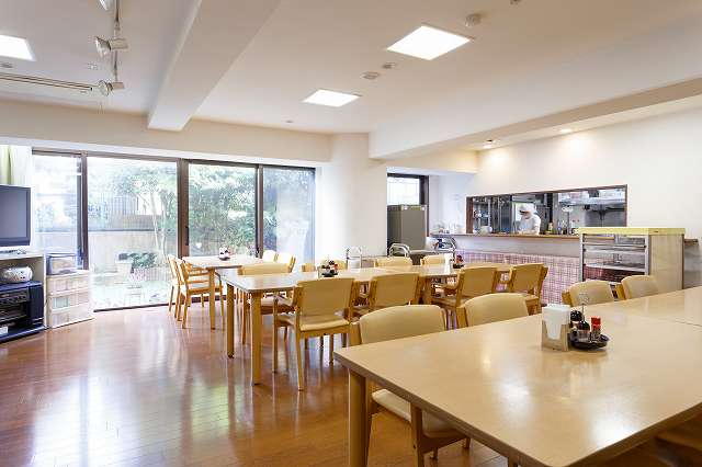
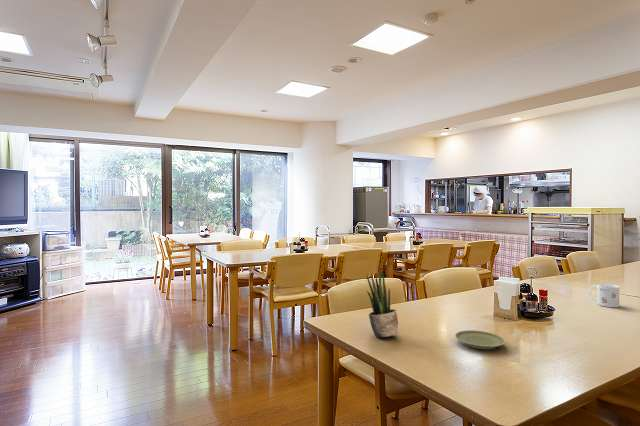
+ plate [454,329,506,350]
+ mug [588,283,621,308]
+ potted plant [365,267,399,338]
